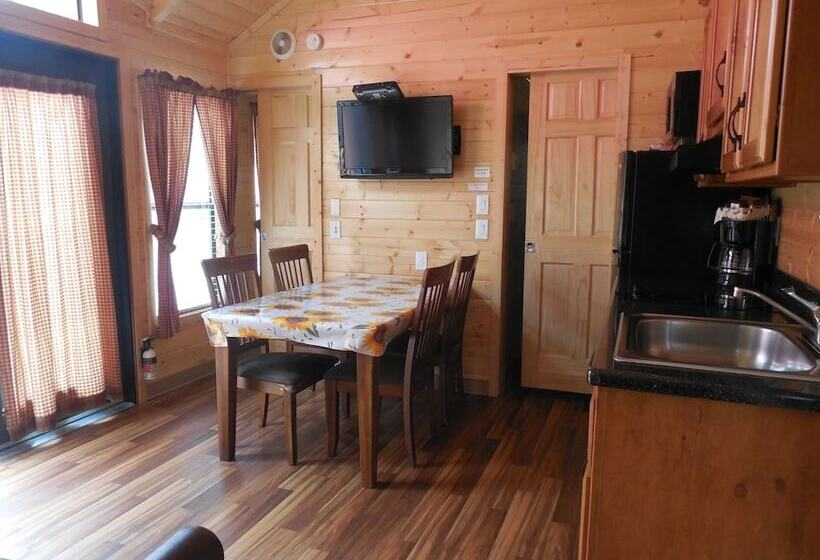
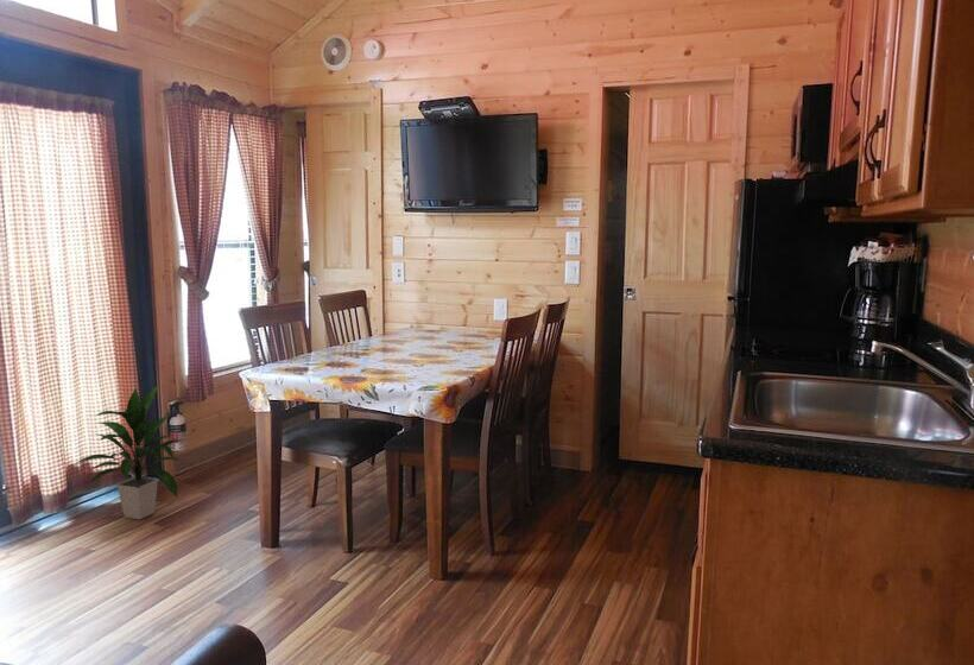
+ indoor plant [74,385,185,520]
